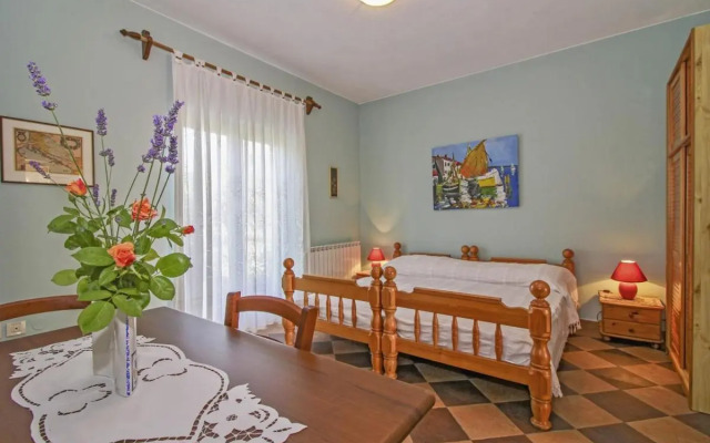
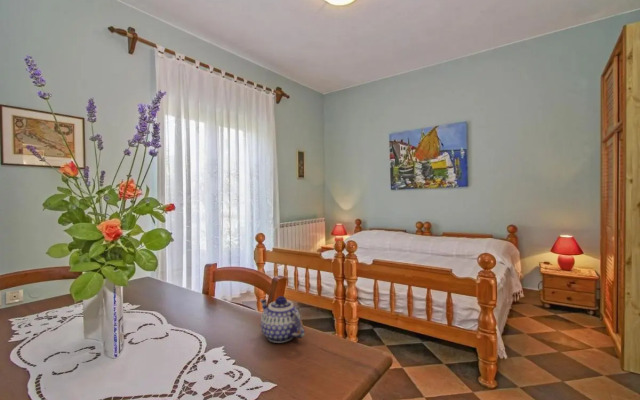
+ teapot [259,295,305,344]
